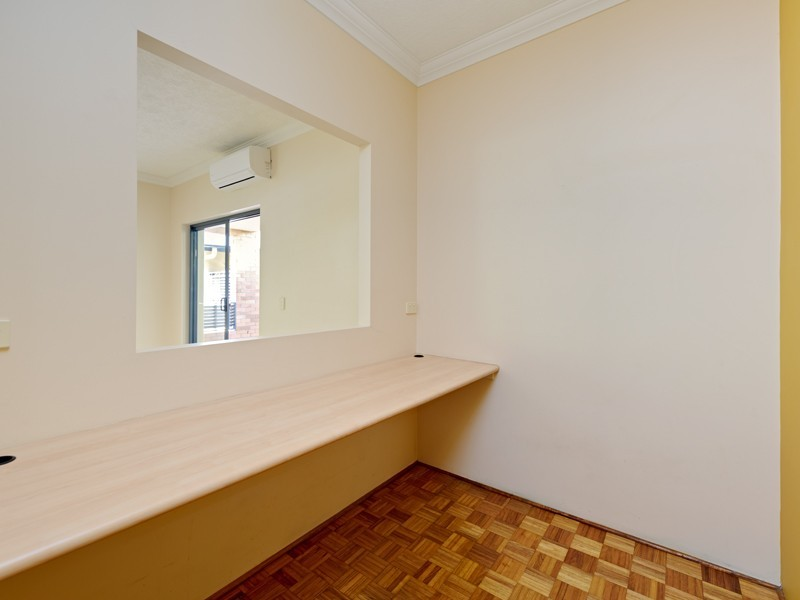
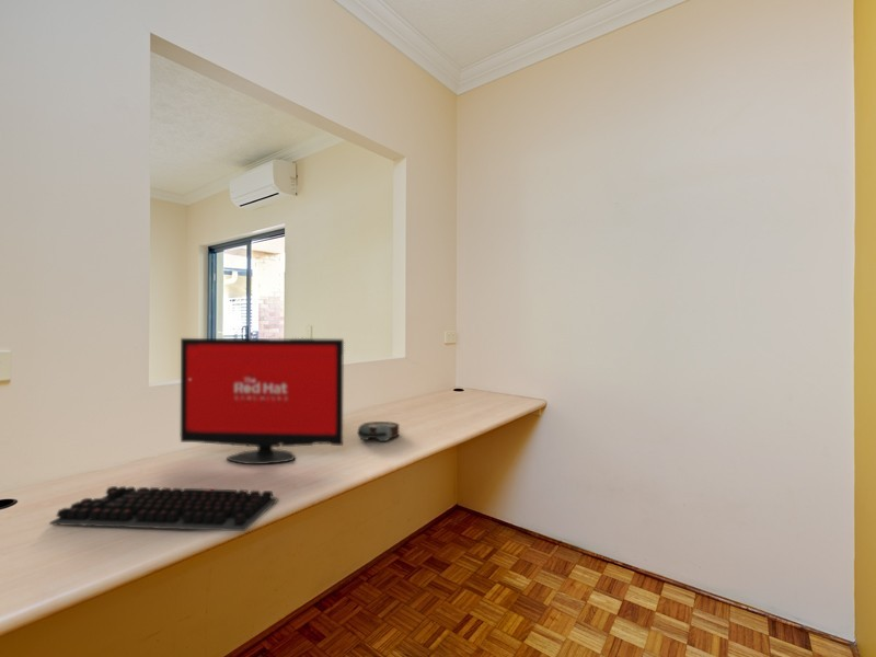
+ alarm clock [357,420,401,442]
+ computer monitor [180,337,345,465]
+ computer keyboard [48,485,279,532]
